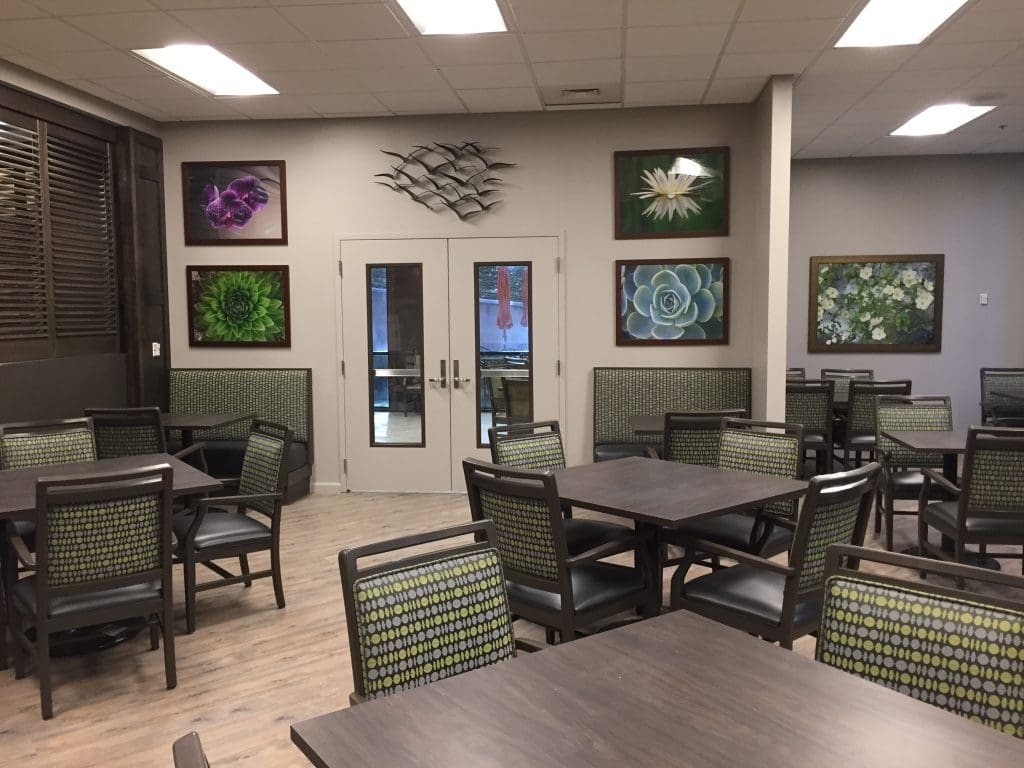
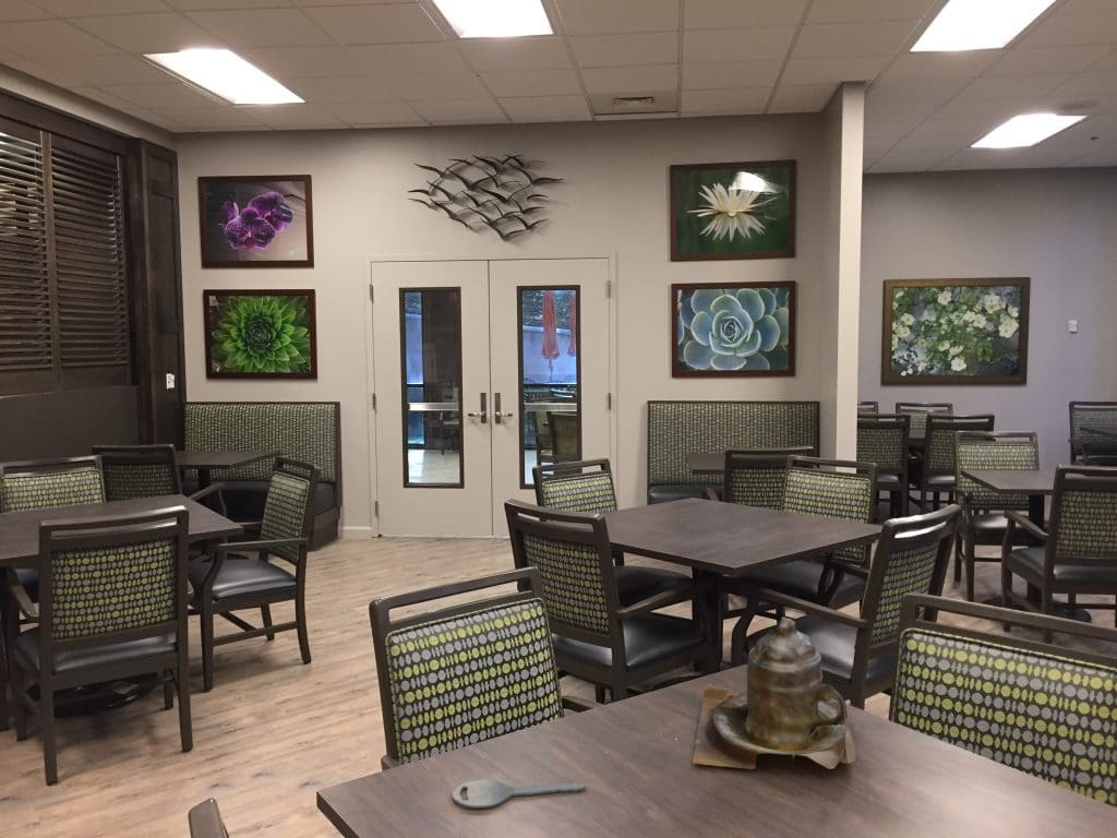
+ teapot [692,615,857,770]
+ key [452,779,587,810]
